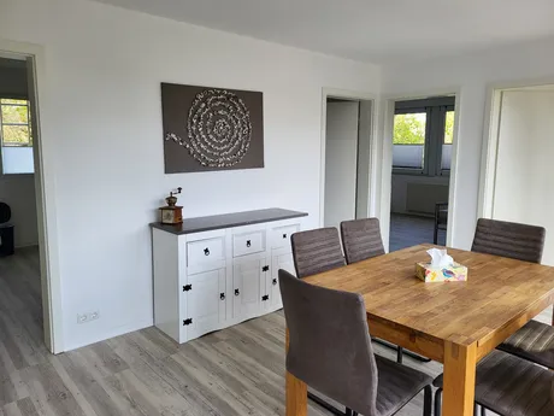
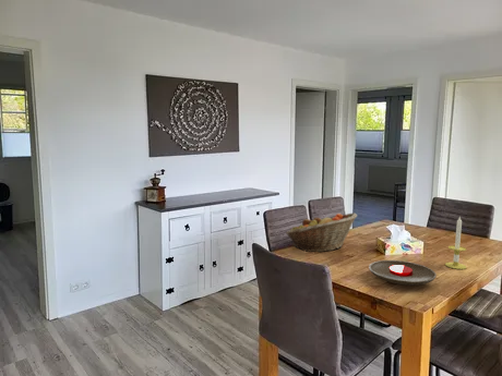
+ fruit basket [285,211,358,253]
+ candle [444,216,467,270]
+ plate [368,259,438,286]
